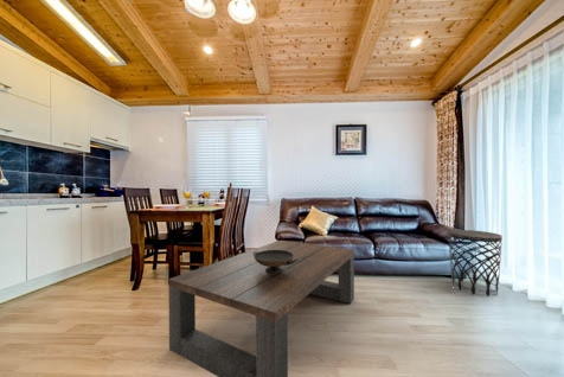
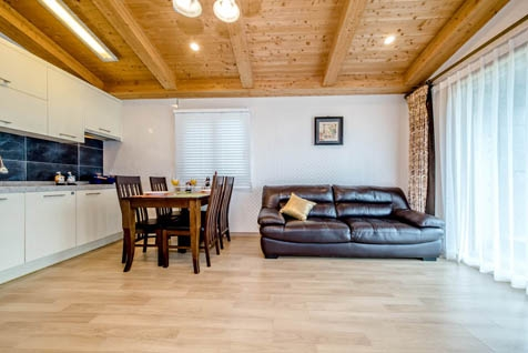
- coffee table [167,239,355,377]
- decorative bowl [254,250,297,274]
- side table [447,229,504,298]
